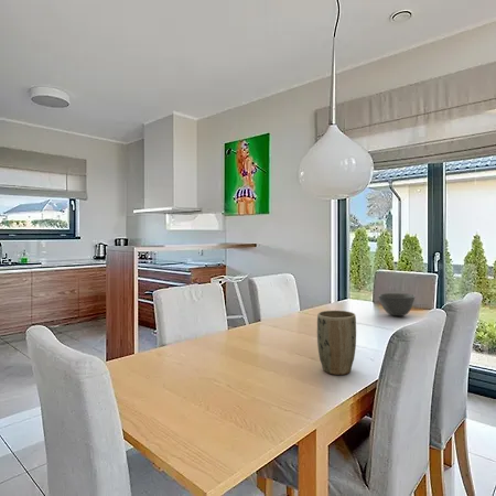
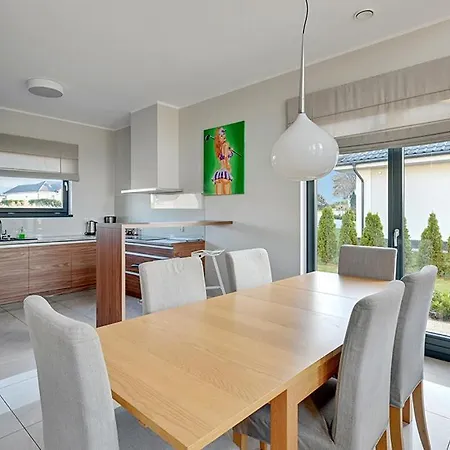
- plant pot [316,310,357,376]
- bowl [377,292,417,317]
